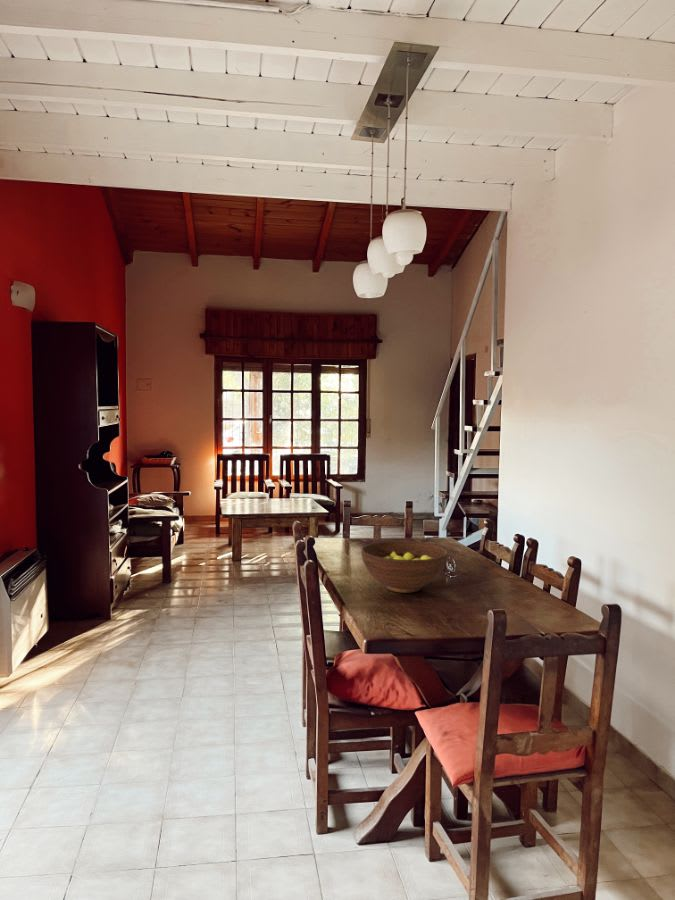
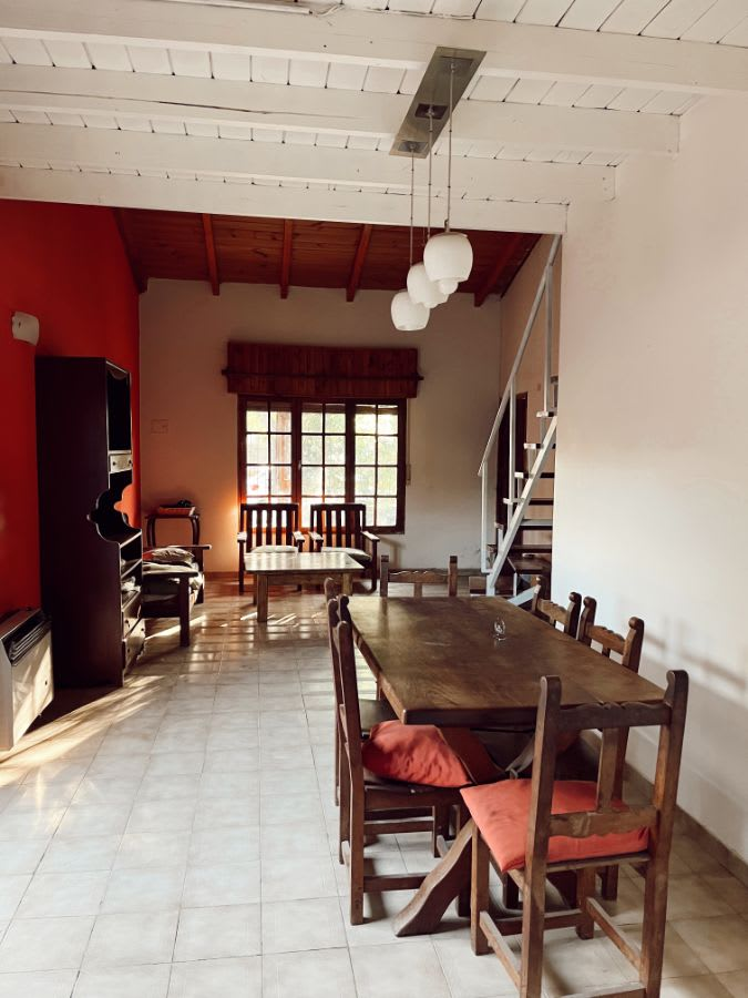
- fruit bowl [360,540,449,594]
